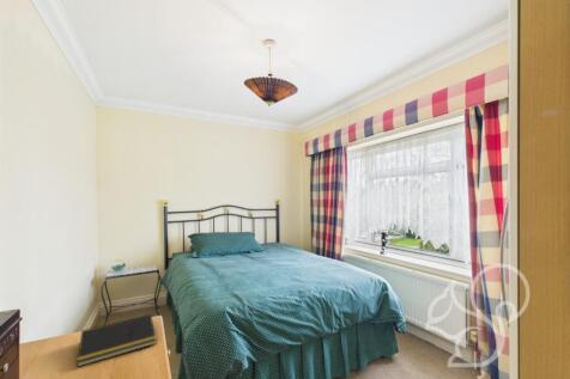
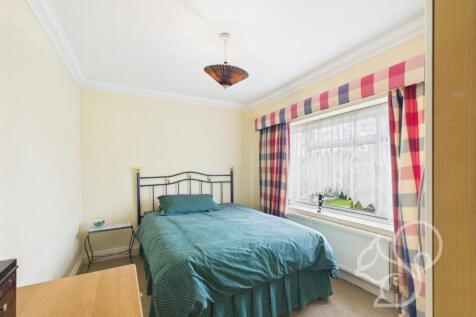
- notepad [75,313,158,368]
